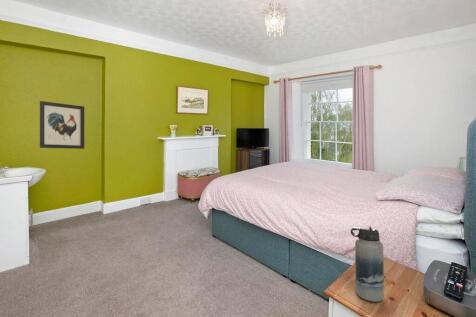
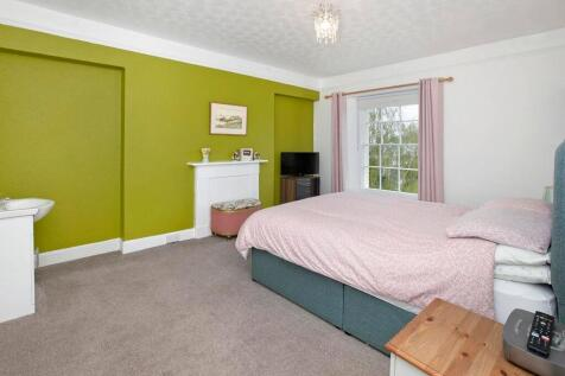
- water bottle [350,225,385,303]
- wall art [39,100,85,150]
